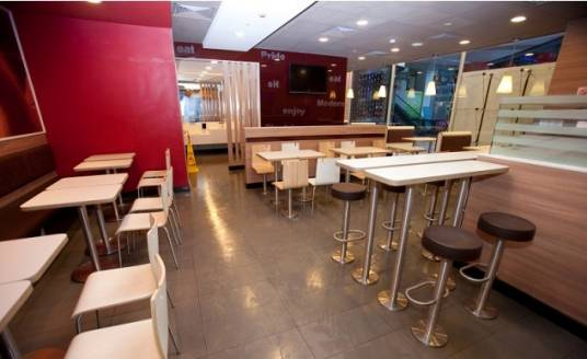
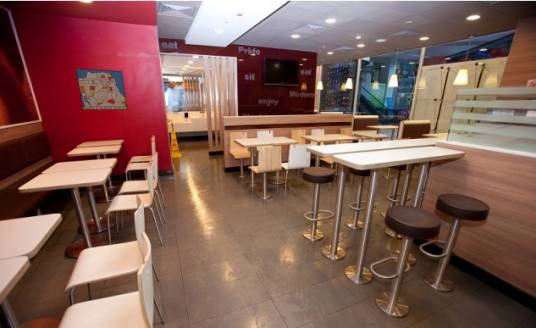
+ wall art [74,67,129,111]
